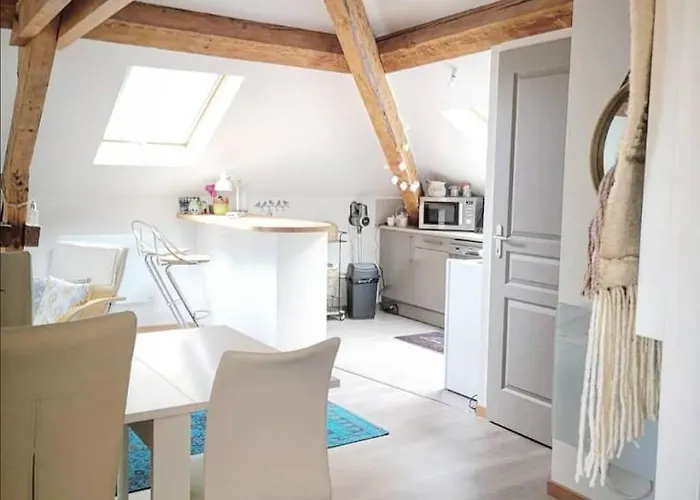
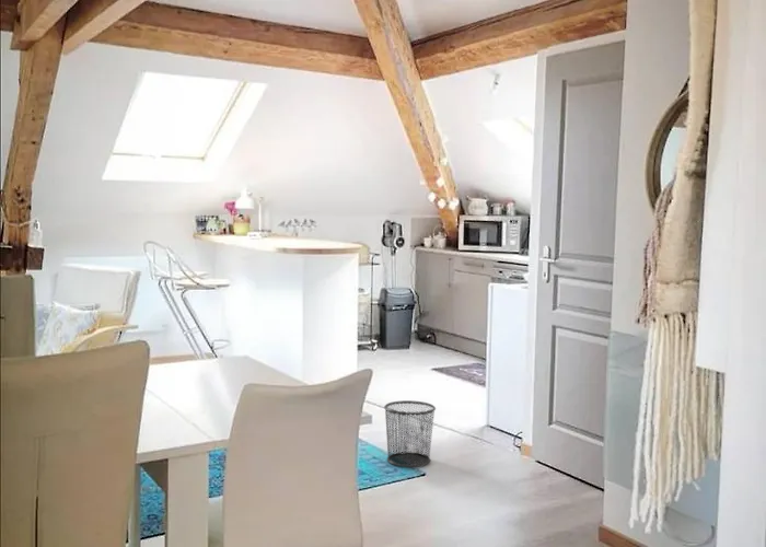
+ waste bin [383,399,437,468]
